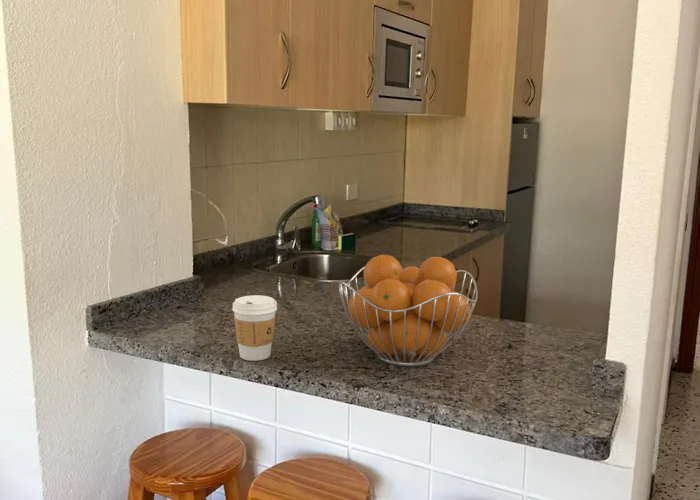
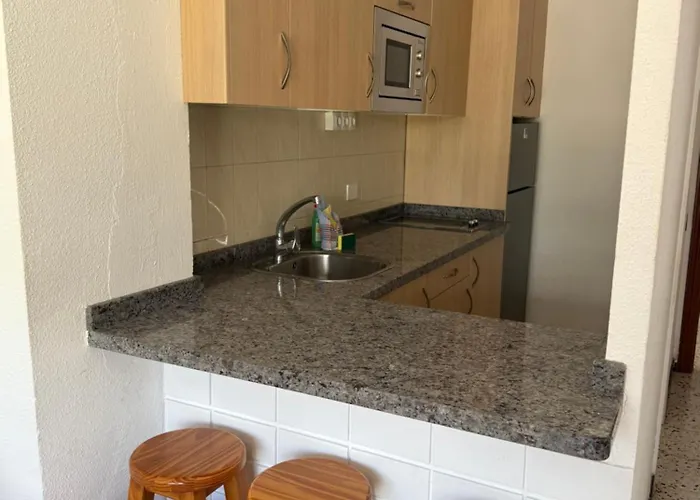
- fruit basket [338,254,479,367]
- coffee cup [231,294,278,362]
